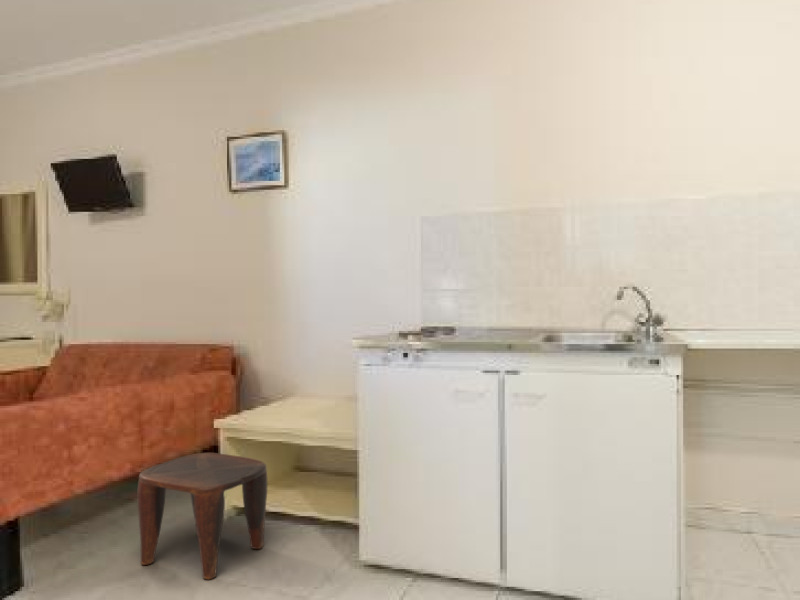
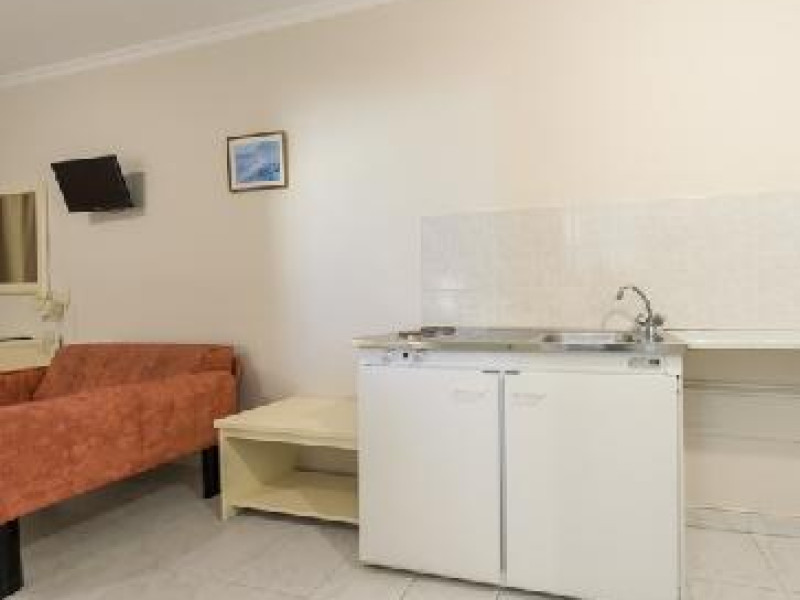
- stool [137,452,269,580]
